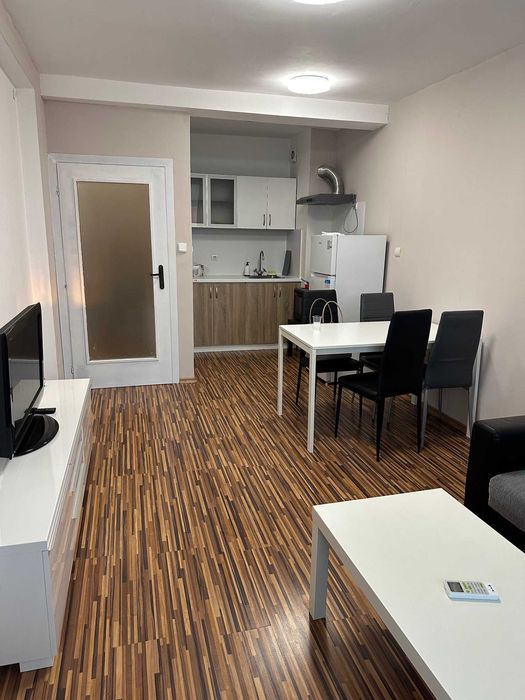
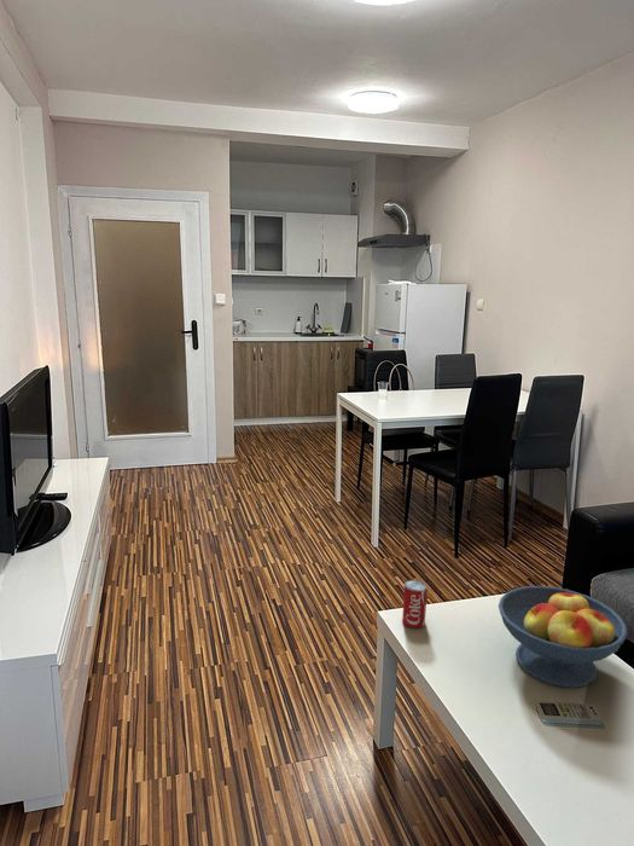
+ fruit bowl [498,585,628,689]
+ beverage can [401,579,429,628]
